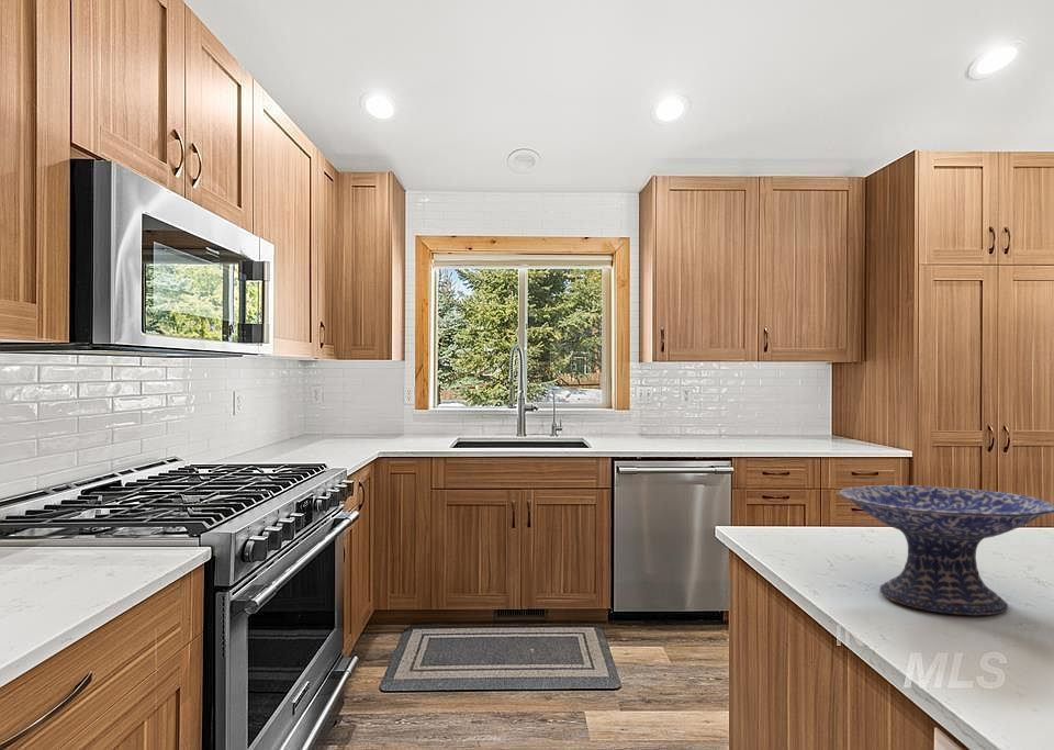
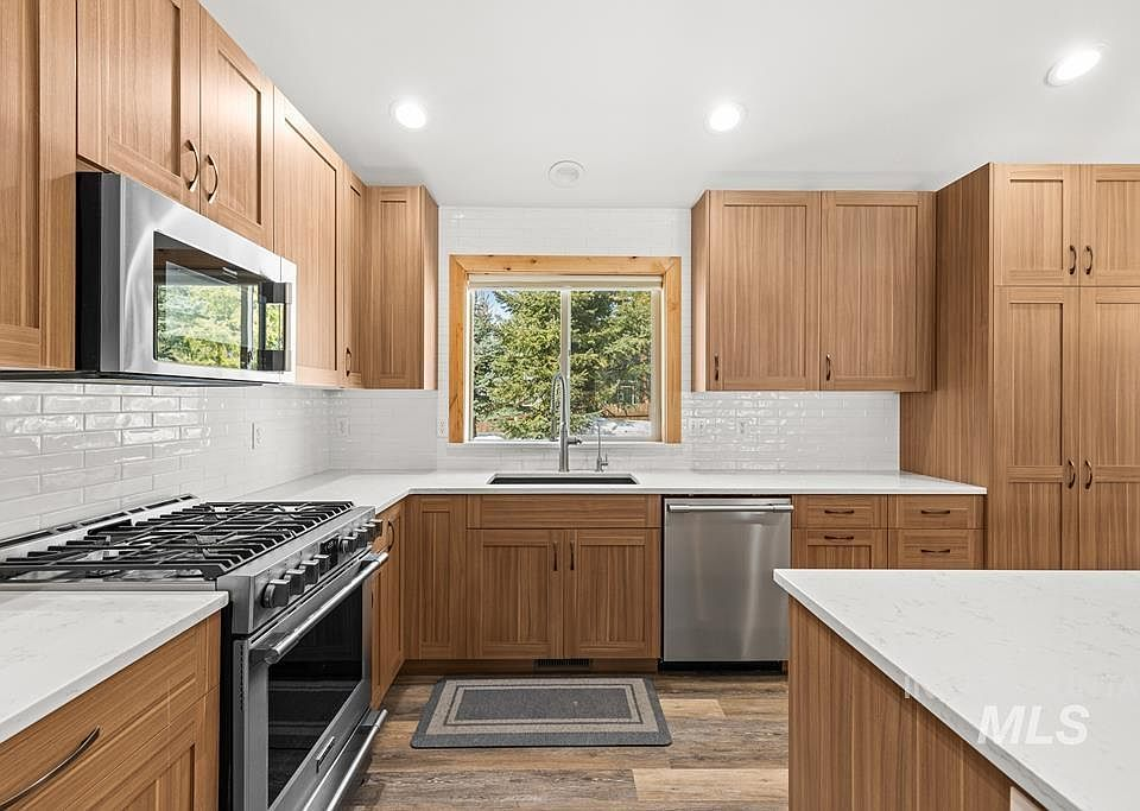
- decorative bowl [838,484,1054,616]
